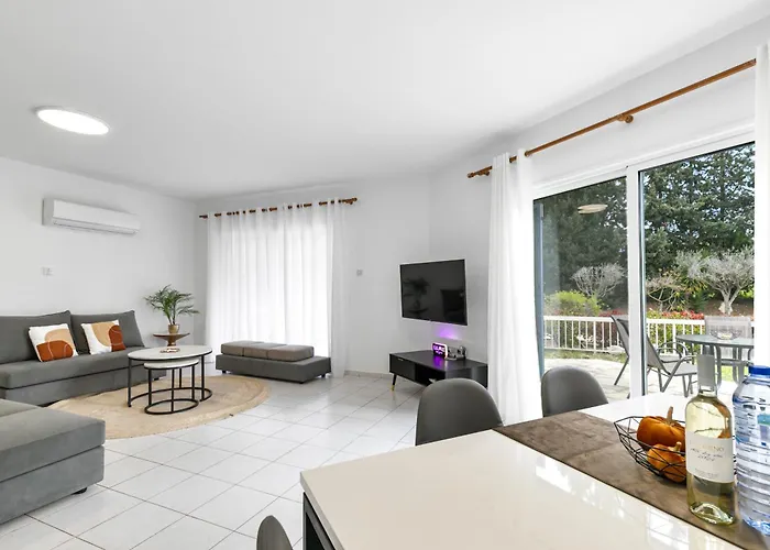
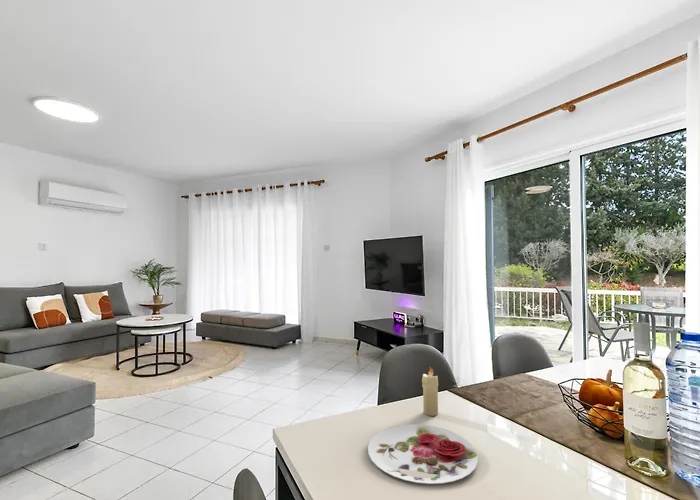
+ candle [421,367,439,417]
+ plate [367,423,479,485]
